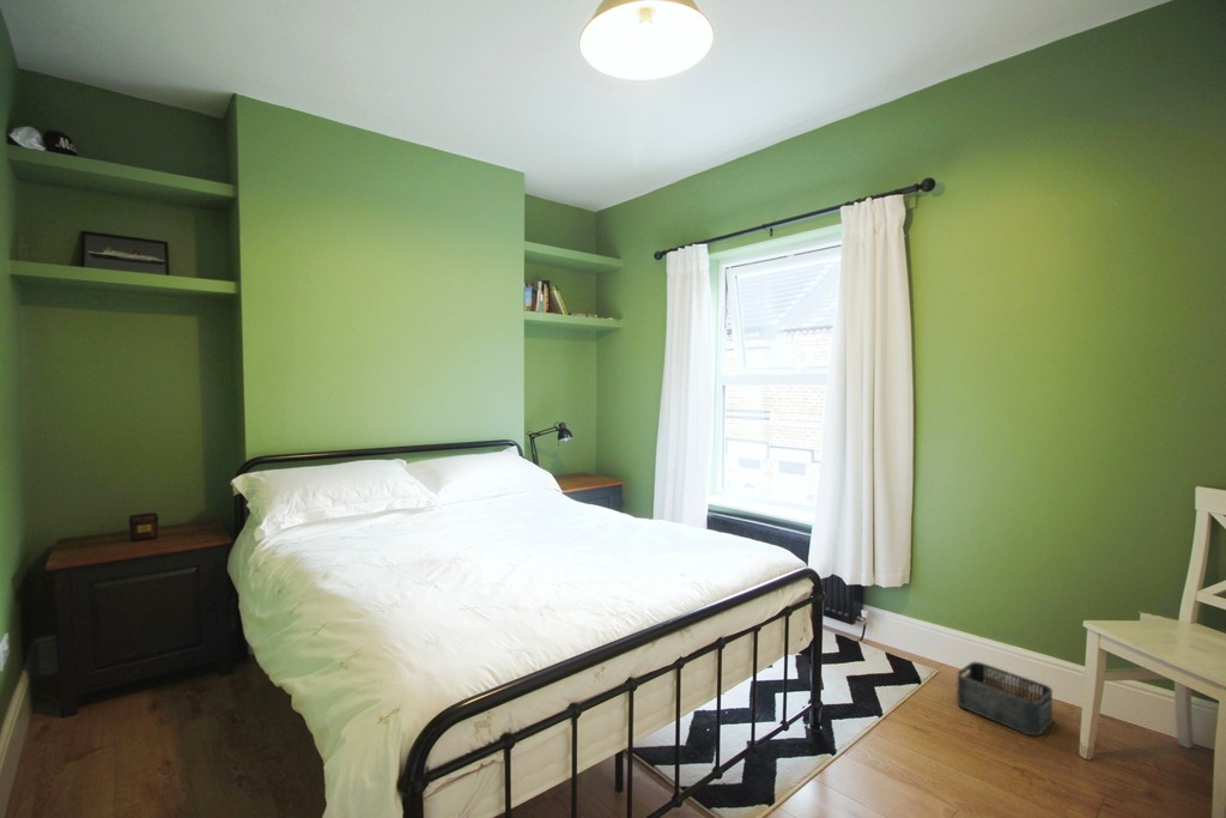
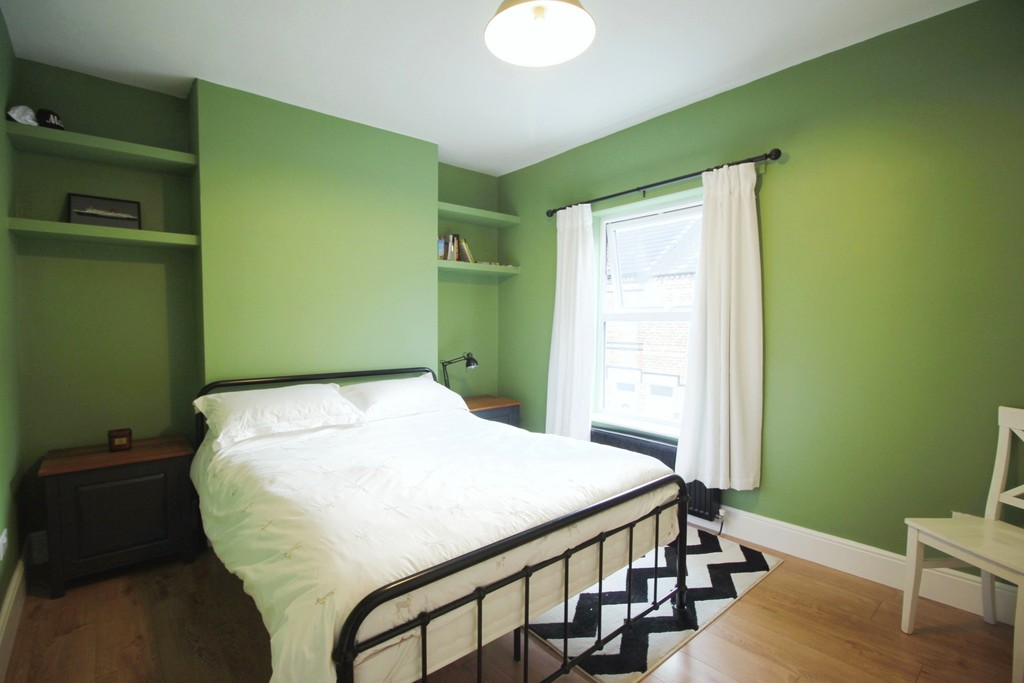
- storage bin [955,661,1054,737]
